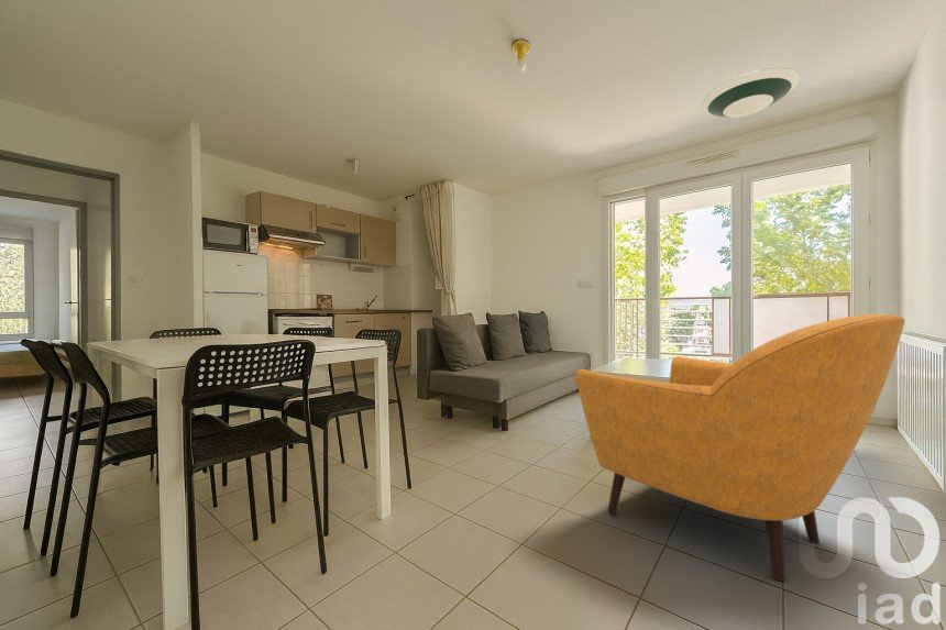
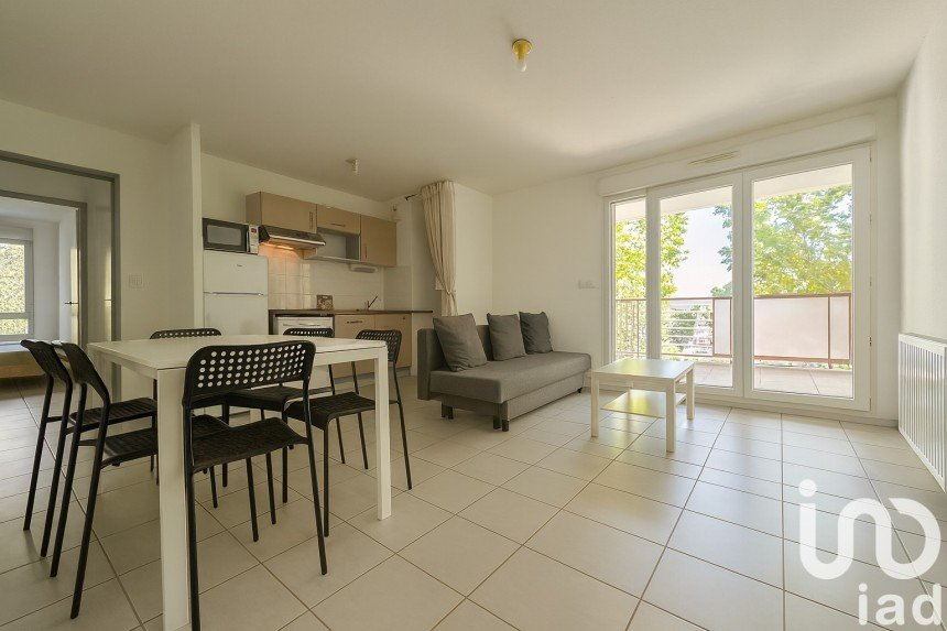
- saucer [701,66,801,119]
- armchair [574,313,906,582]
